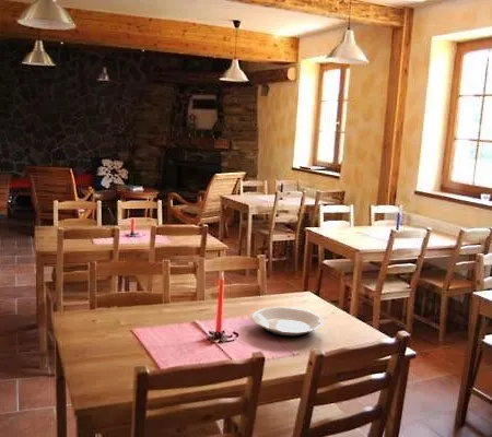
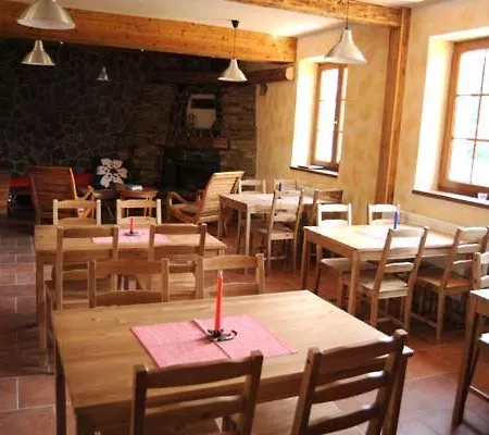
- plate [251,306,325,339]
